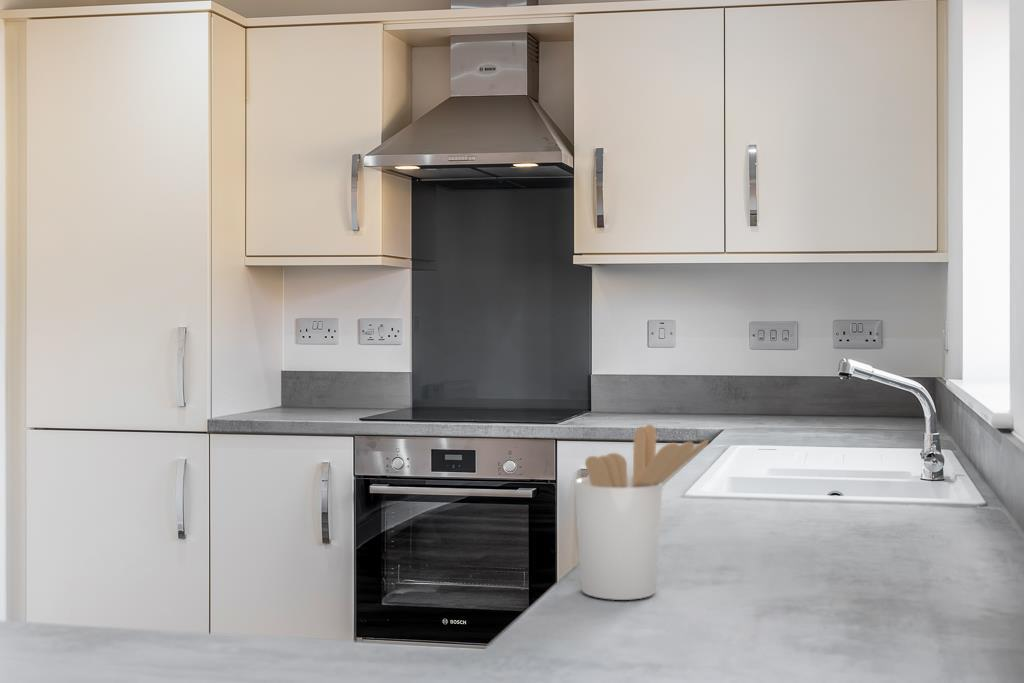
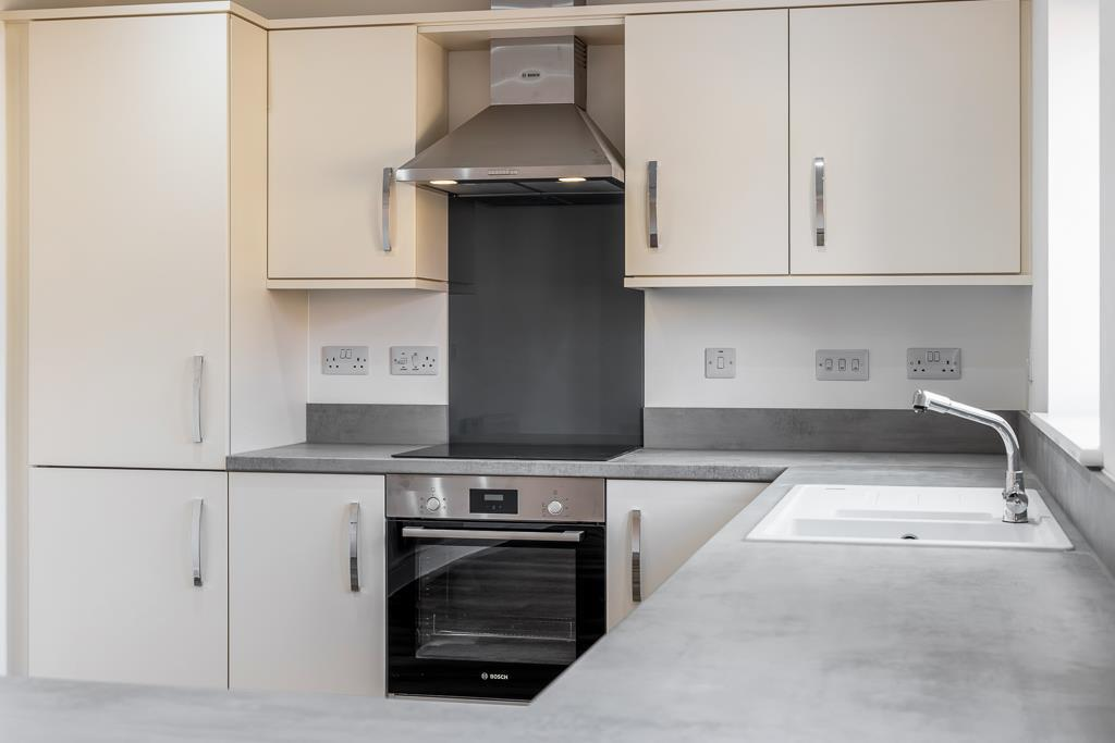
- utensil holder [574,423,710,601]
